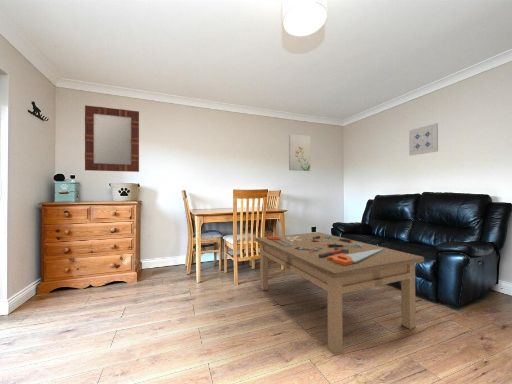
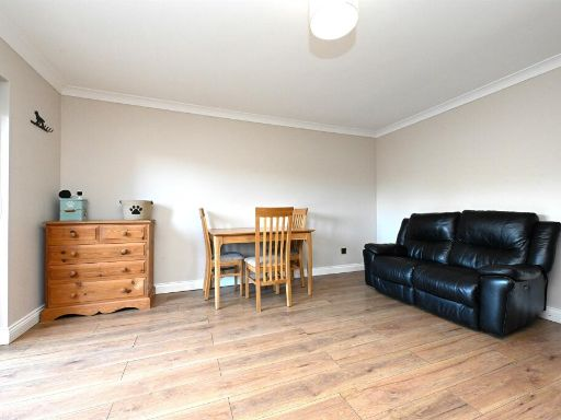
- home mirror [84,104,140,173]
- wall art [288,133,311,172]
- coffee table [254,231,425,356]
- wall art [408,122,439,157]
